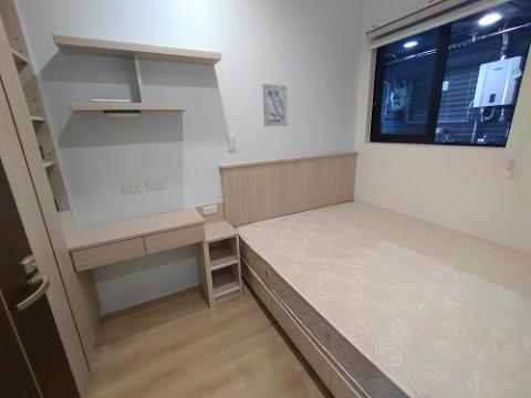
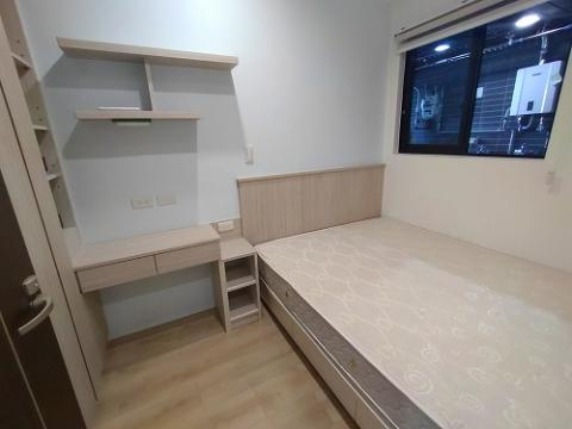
- wall art [262,83,289,127]
